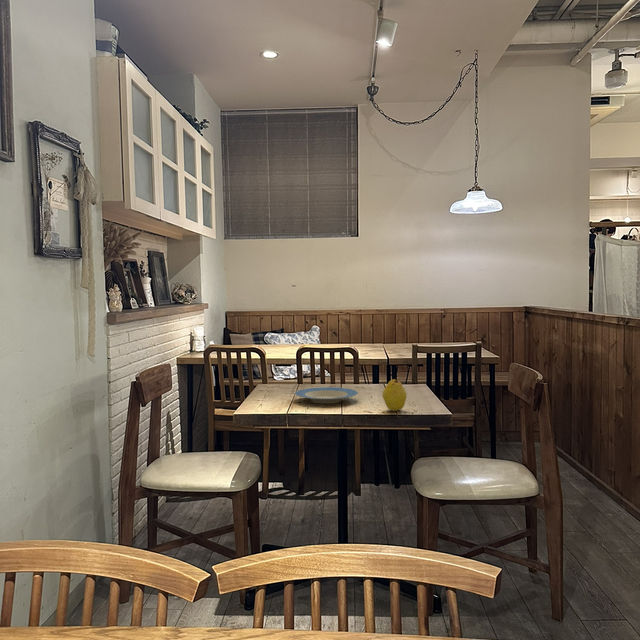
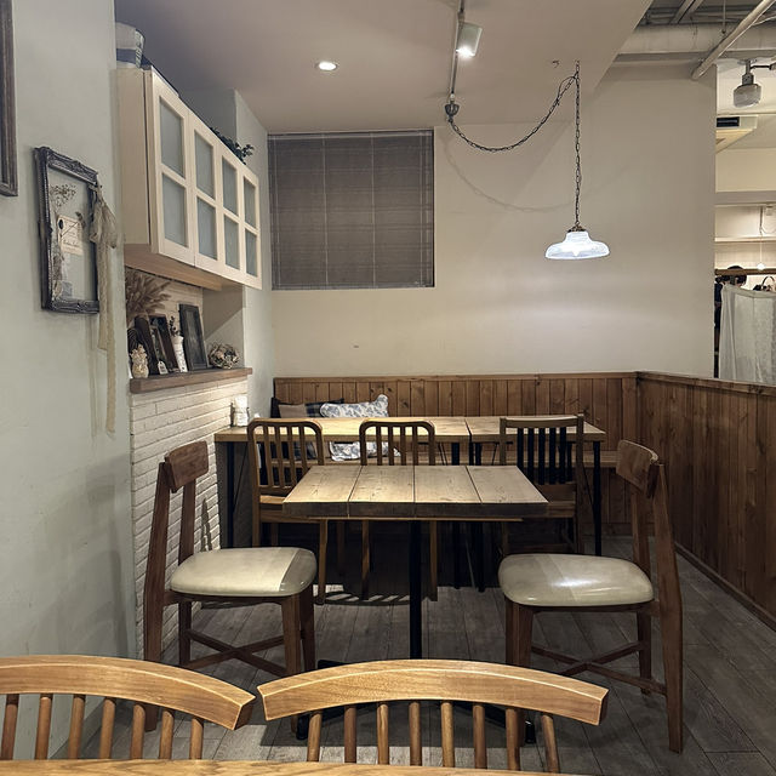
- fruit [381,378,407,412]
- plate [294,386,359,404]
